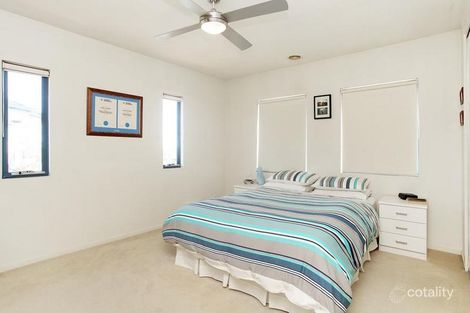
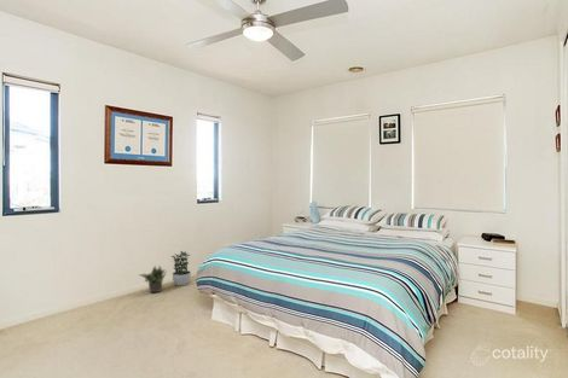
+ potted plant [138,266,168,293]
+ potted plant [169,250,192,287]
